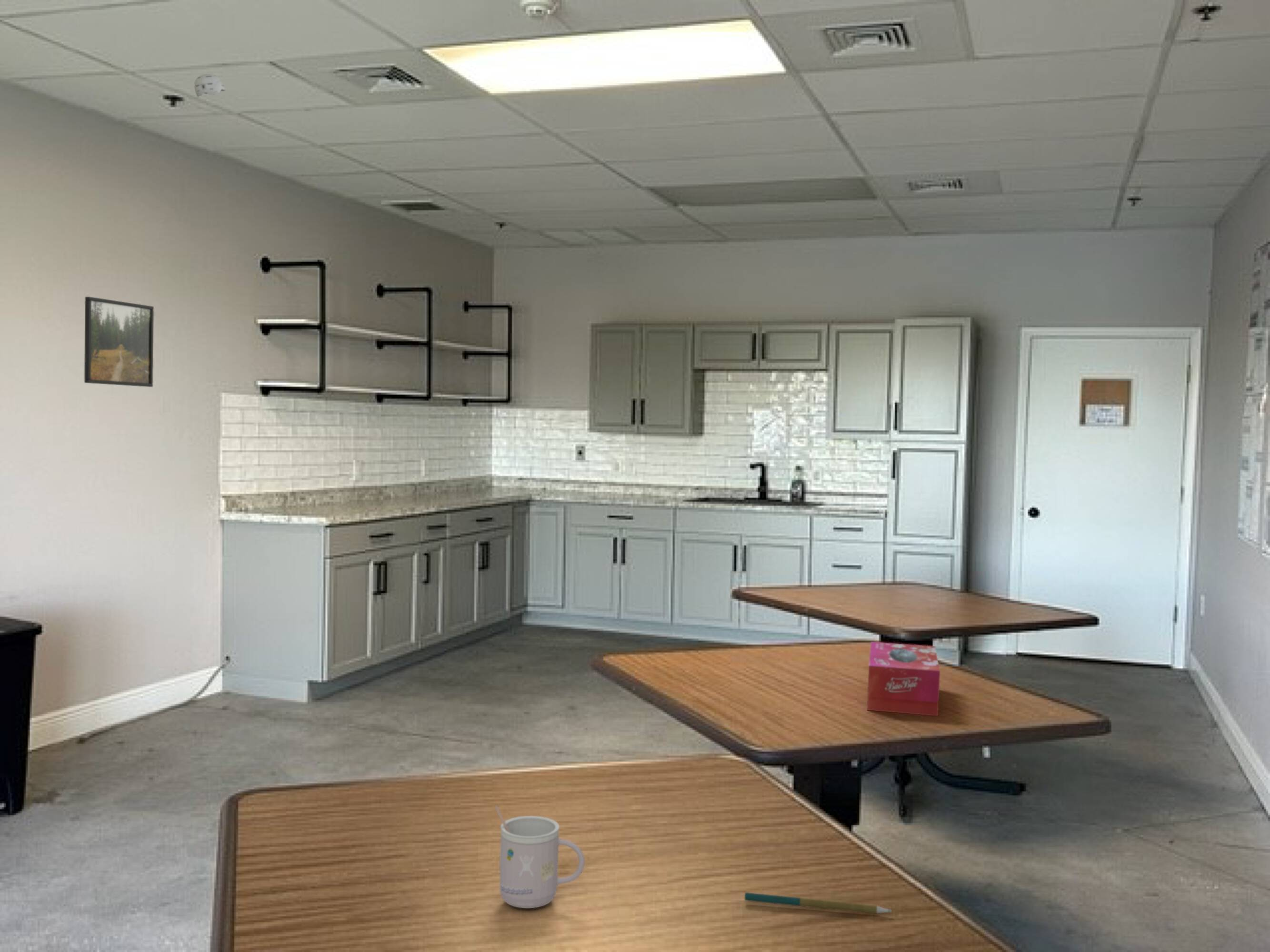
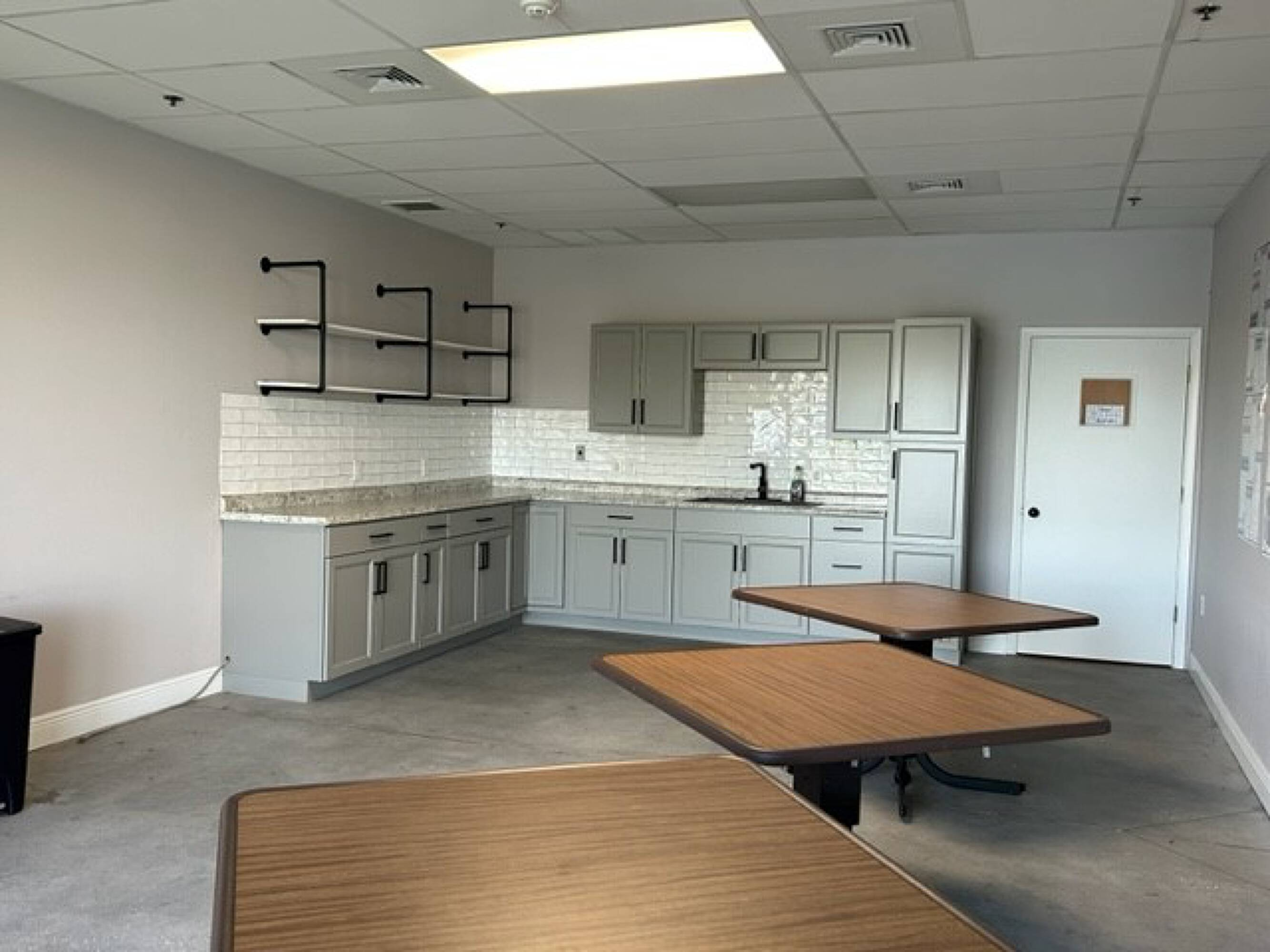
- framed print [84,296,154,387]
- smoke detector [194,74,226,98]
- pen [744,892,892,914]
- mug [494,805,585,909]
- tissue box [867,641,940,717]
